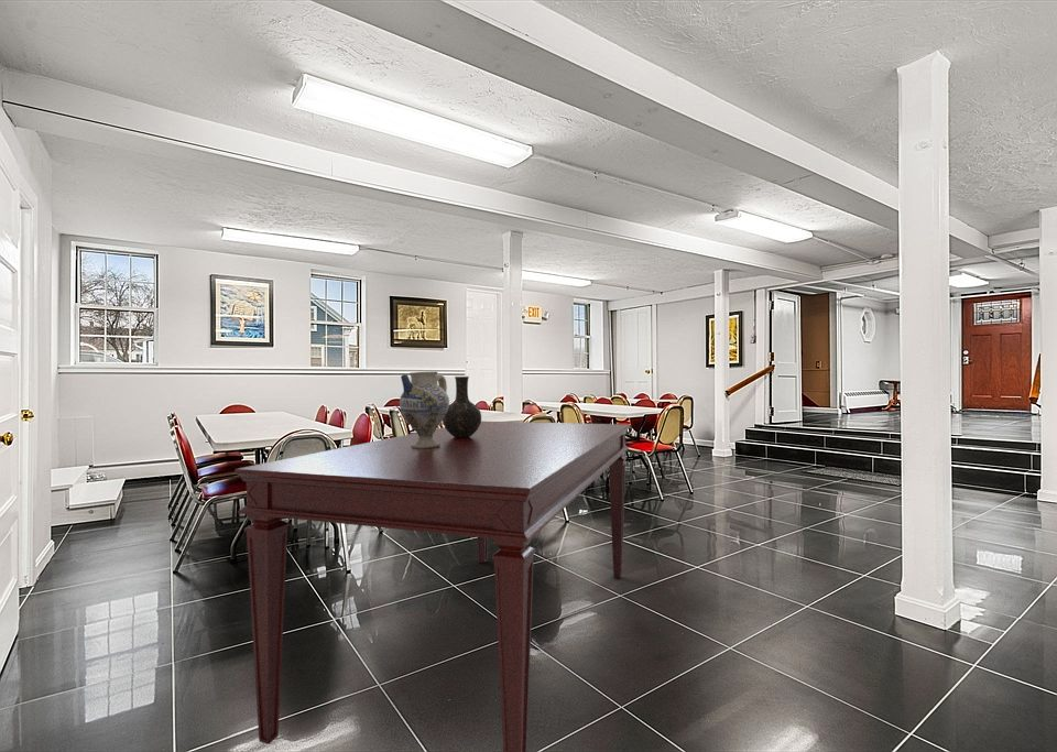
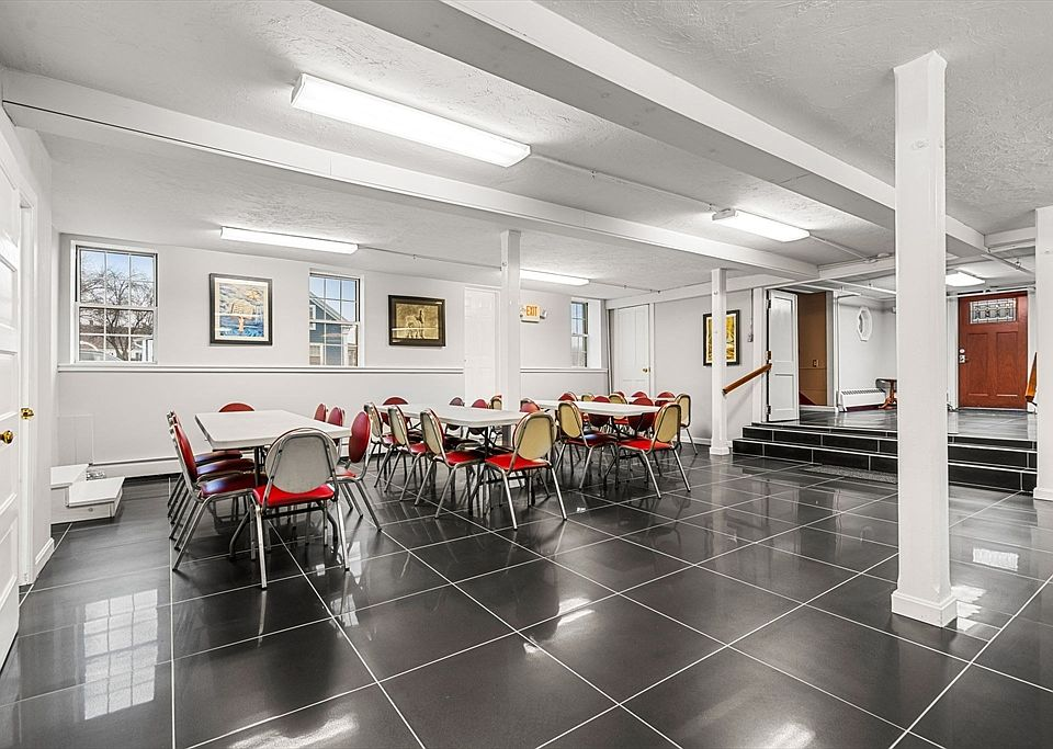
- vase [442,375,482,438]
- dining table [233,419,631,752]
- pitcher [399,371,450,448]
